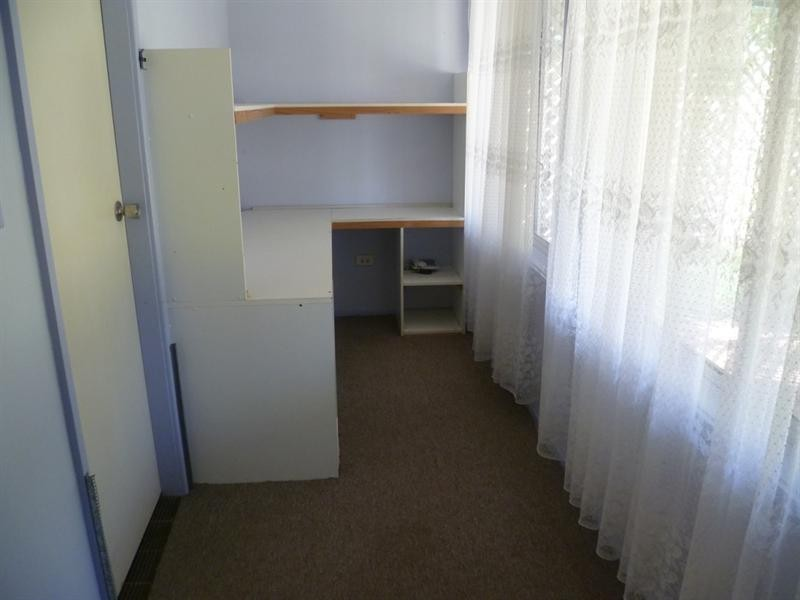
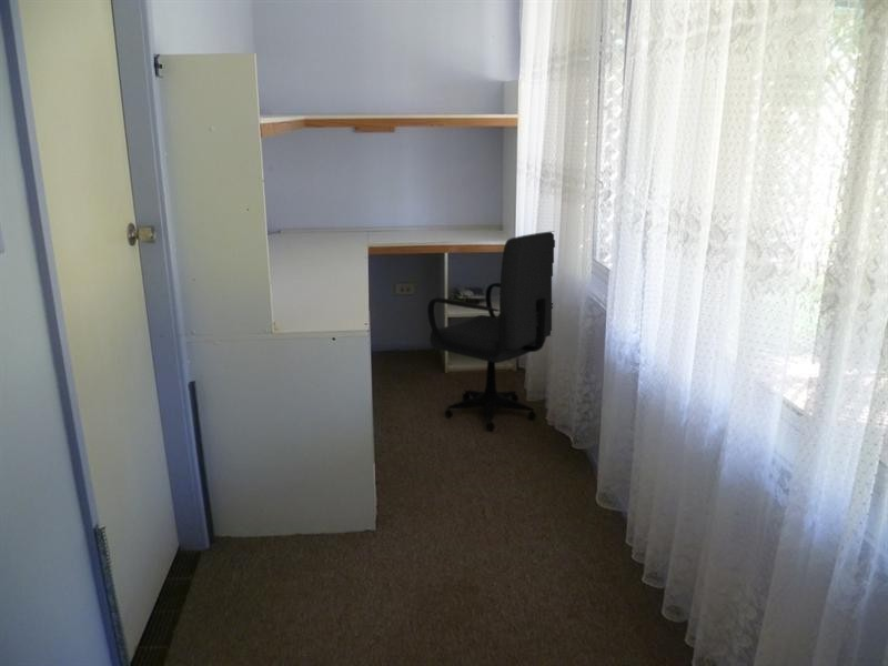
+ office chair [426,231,556,432]
